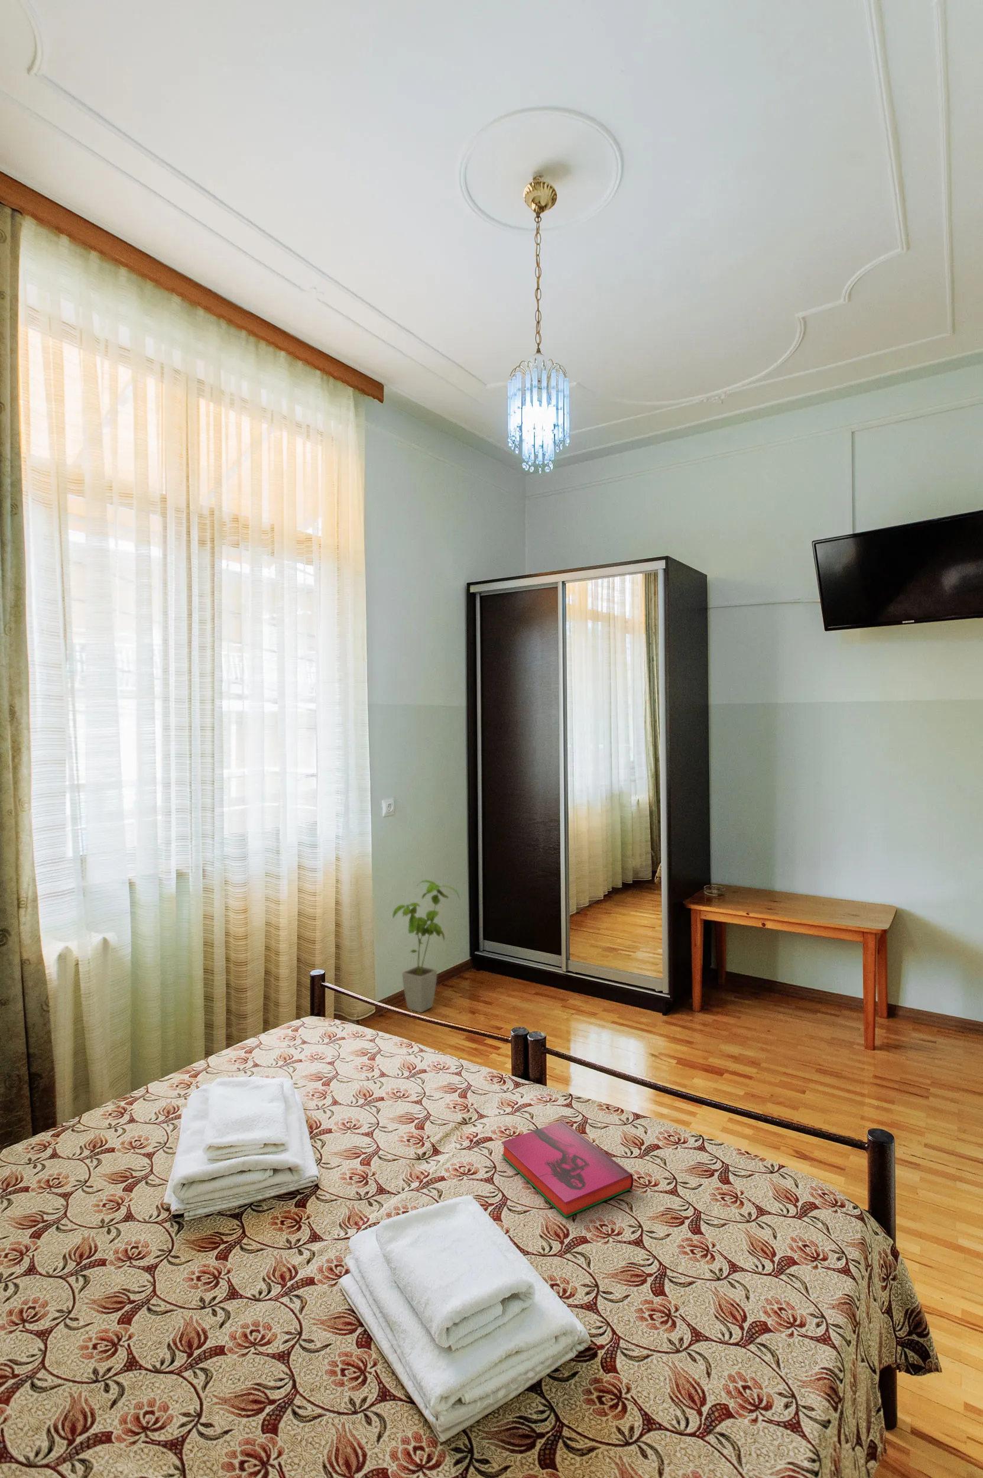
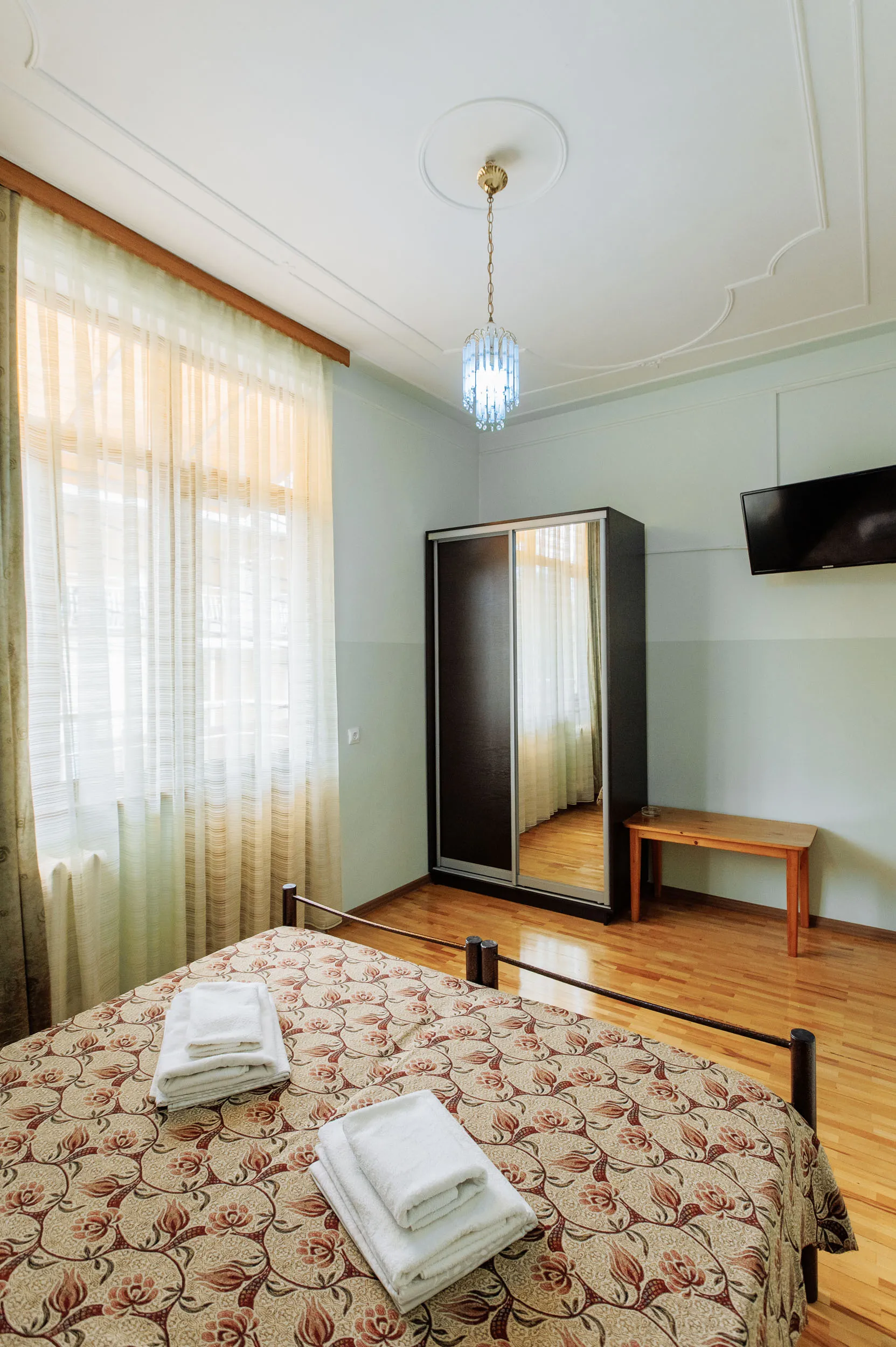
- house plant [392,880,461,1014]
- hardback book [500,1119,634,1218]
